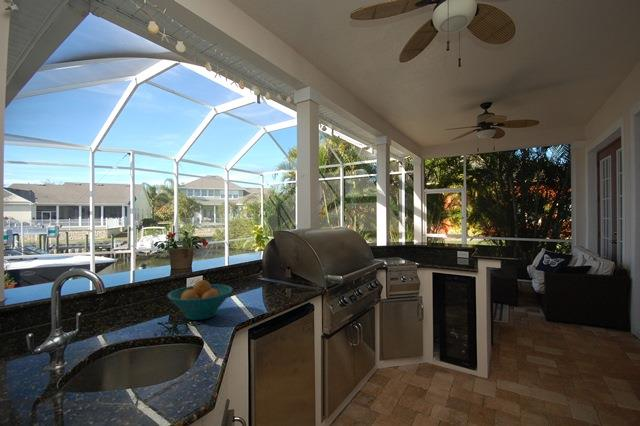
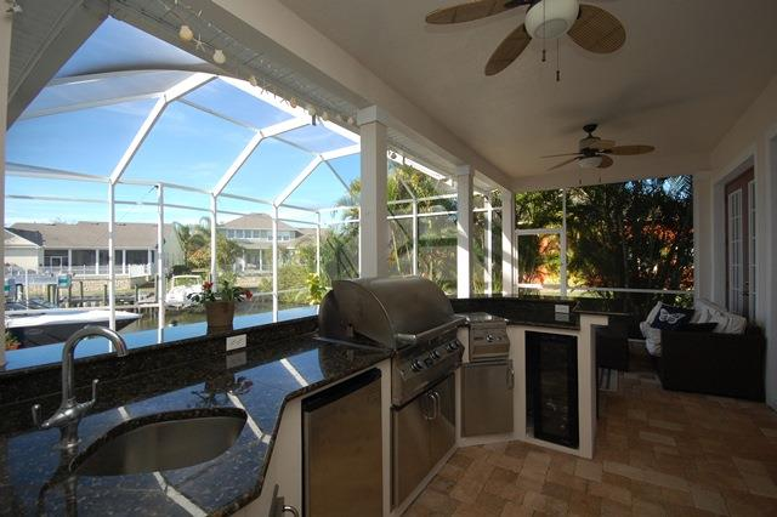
- fruit bowl [166,279,234,321]
